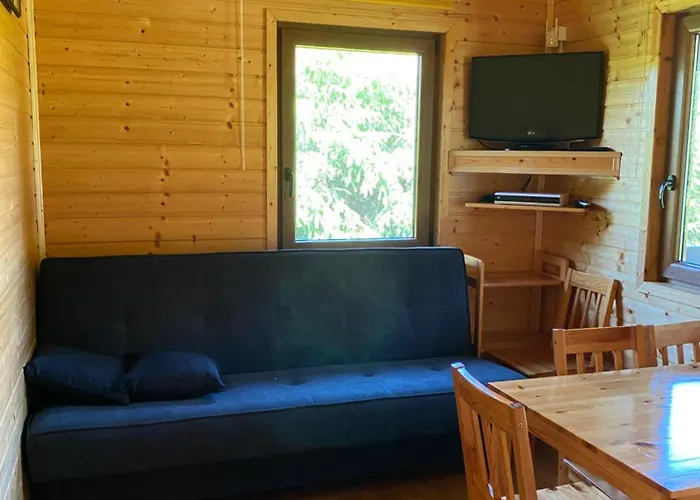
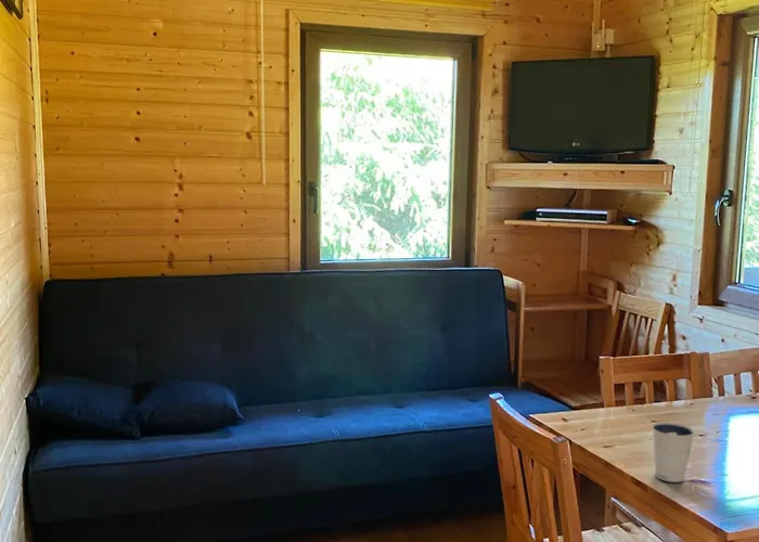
+ dixie cup [651,422,696,483]
